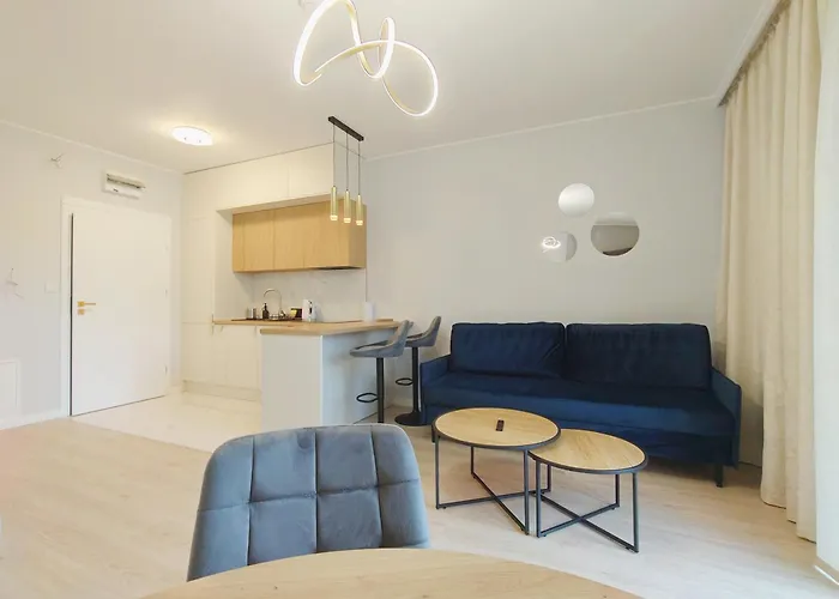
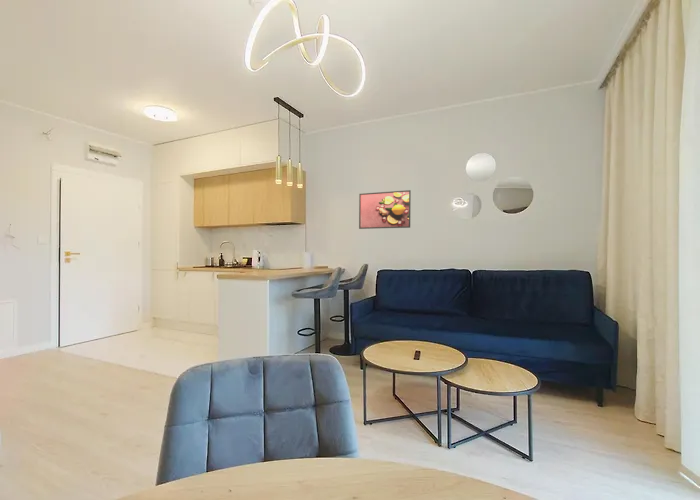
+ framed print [358,189,412,230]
